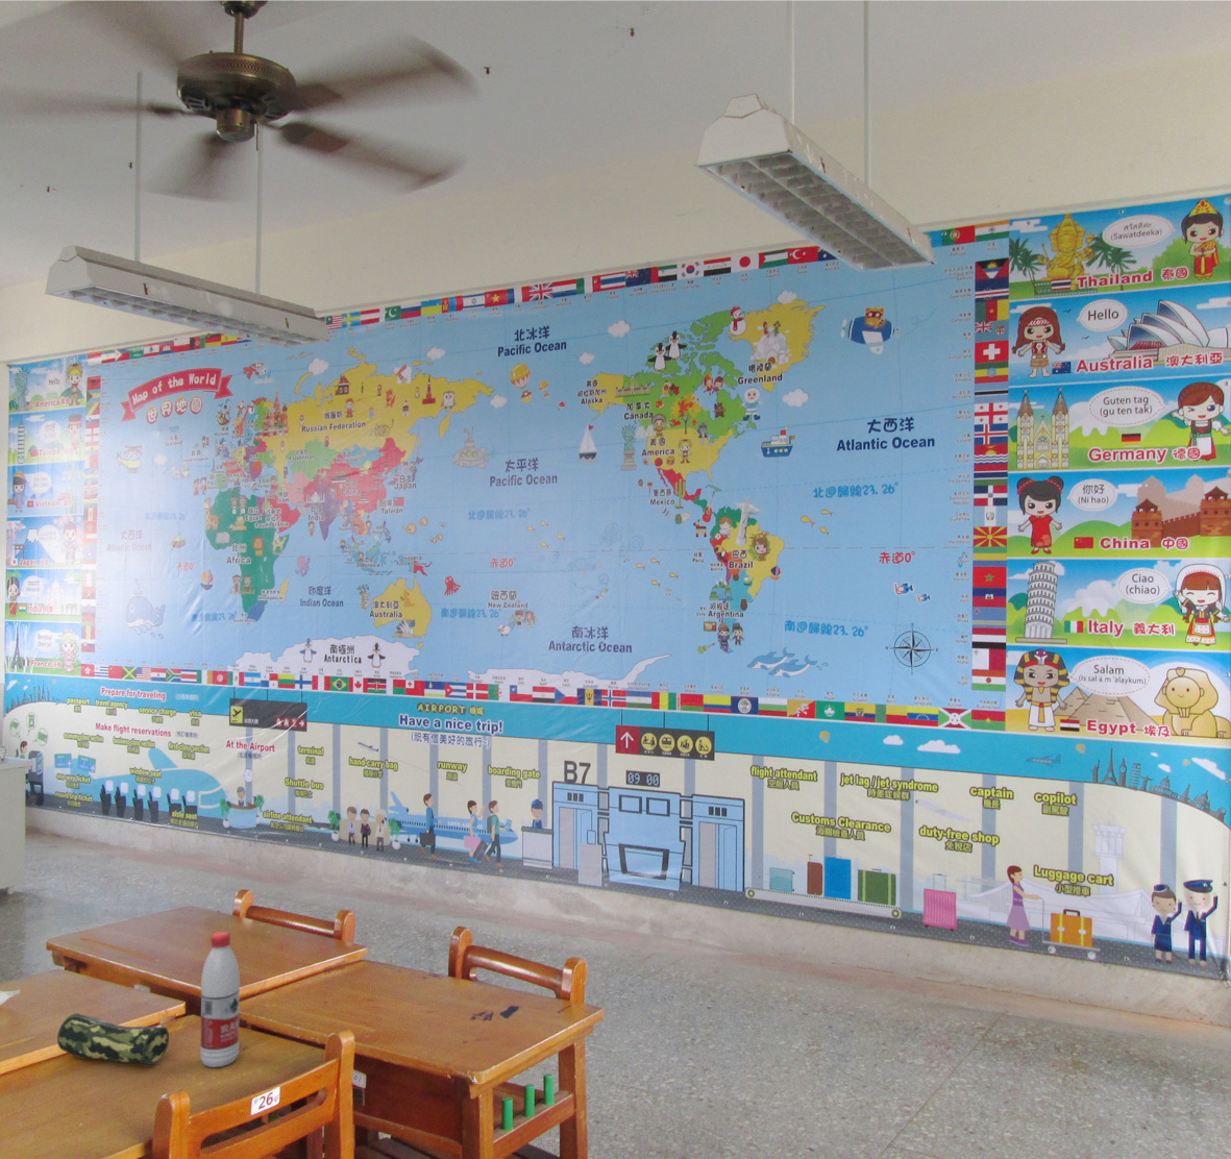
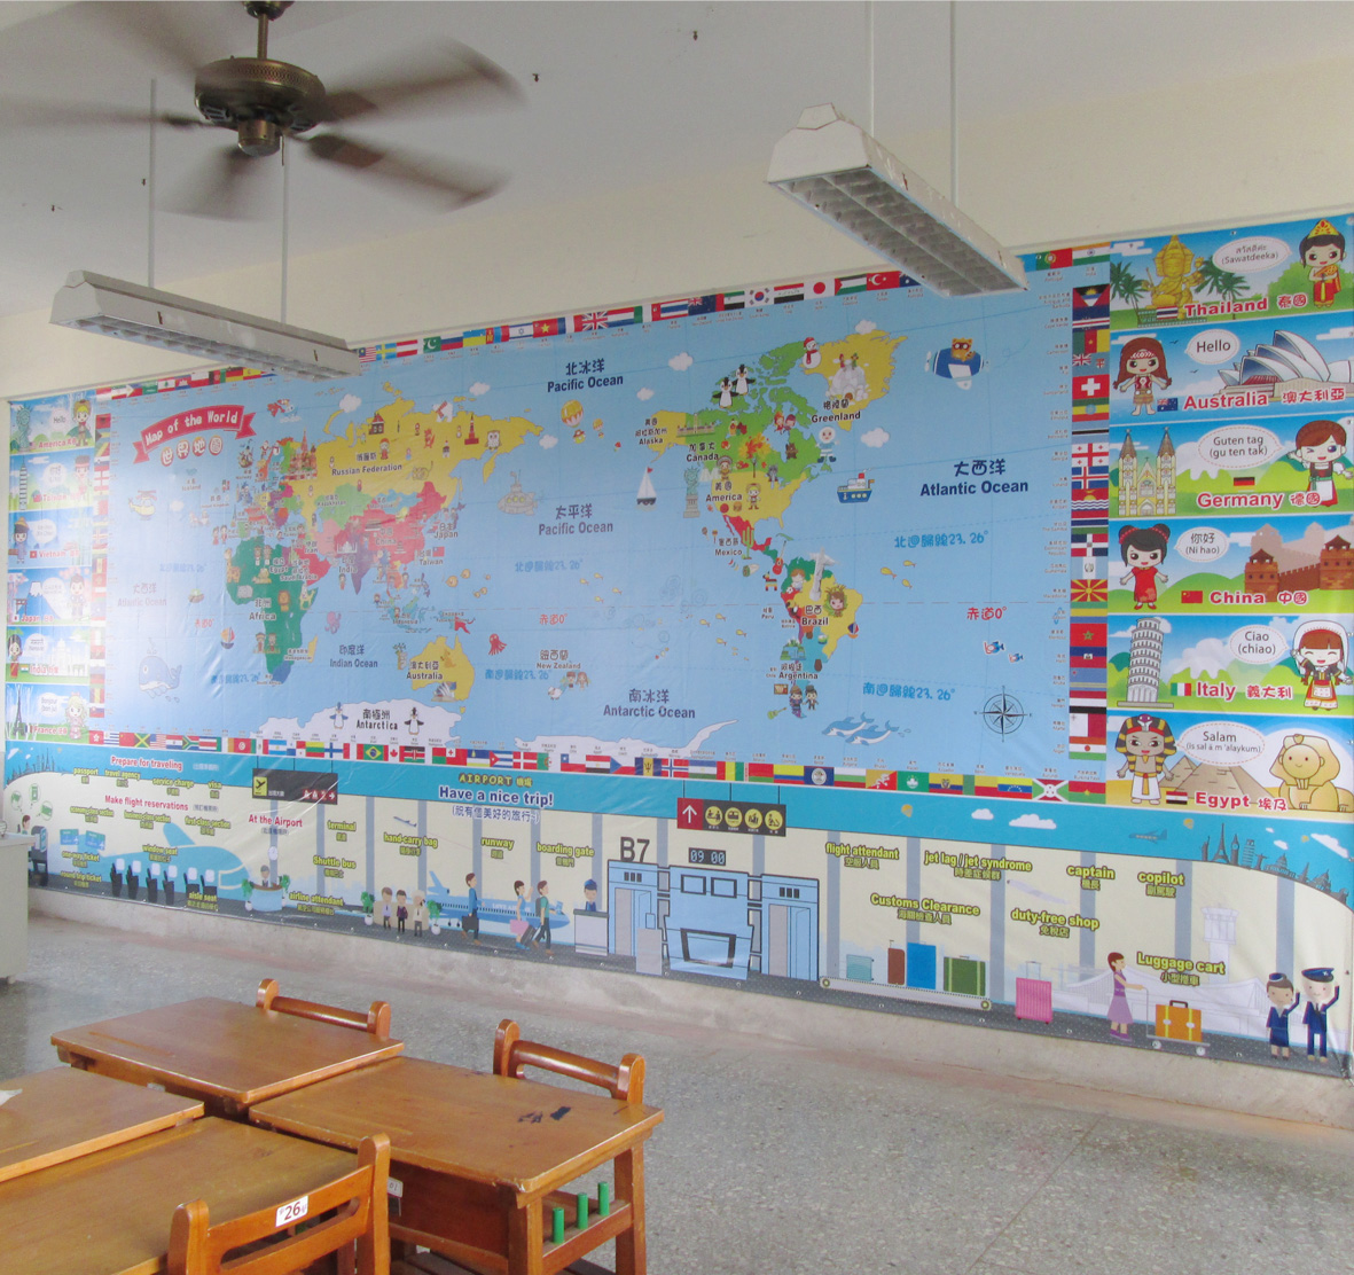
- pencil case [57,1012,170,1066]
- water bottle [199,929,241,1069]
